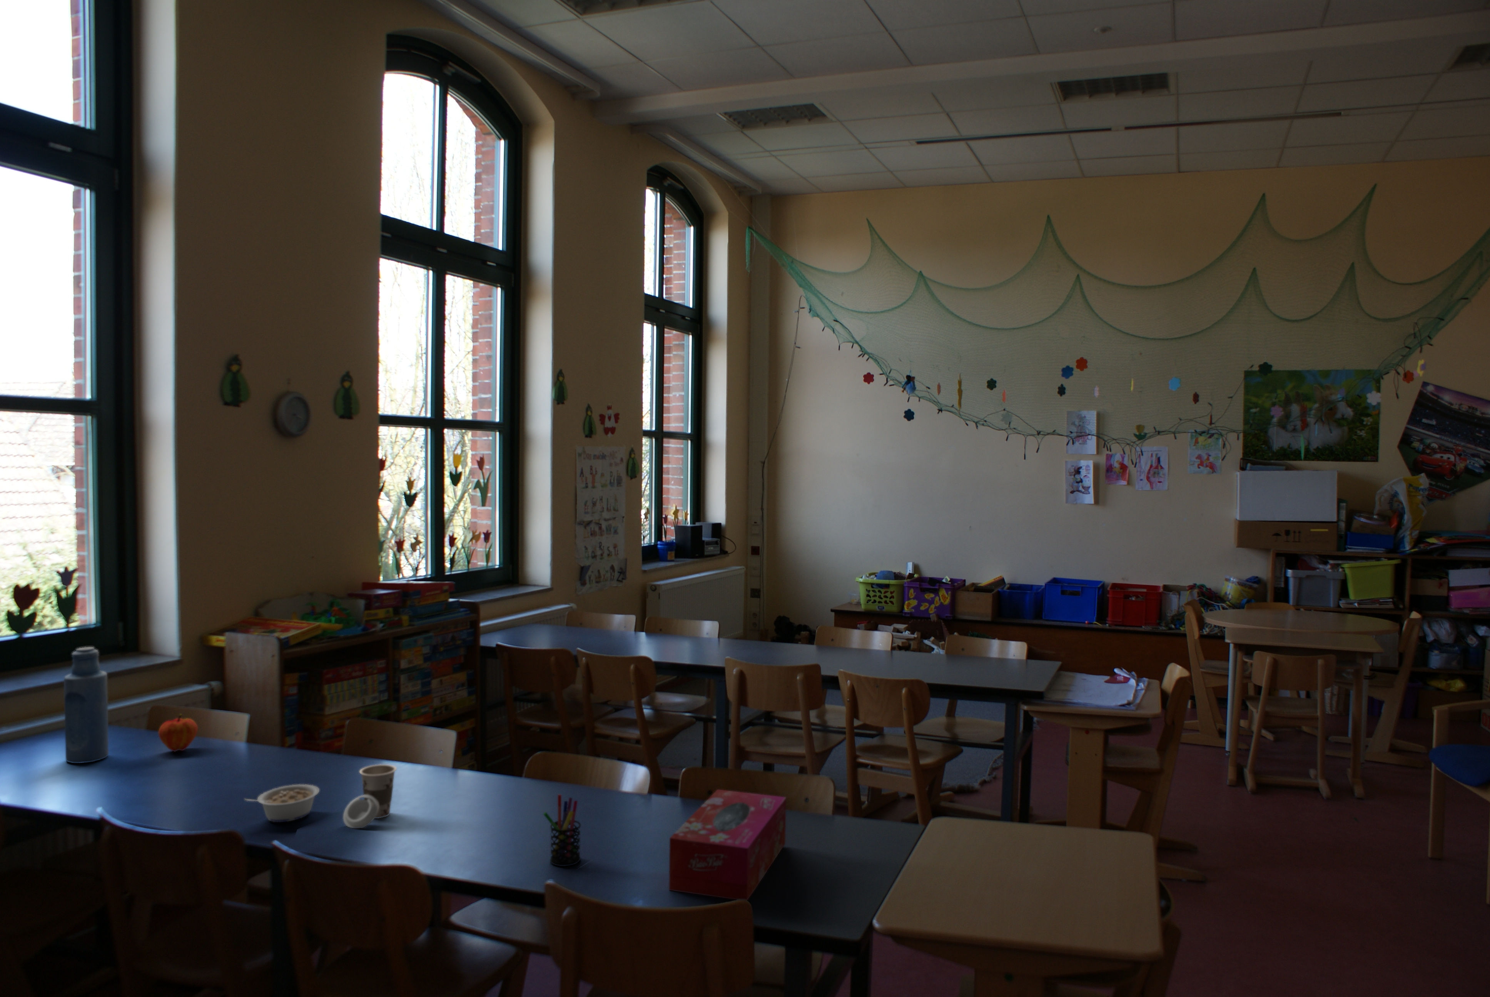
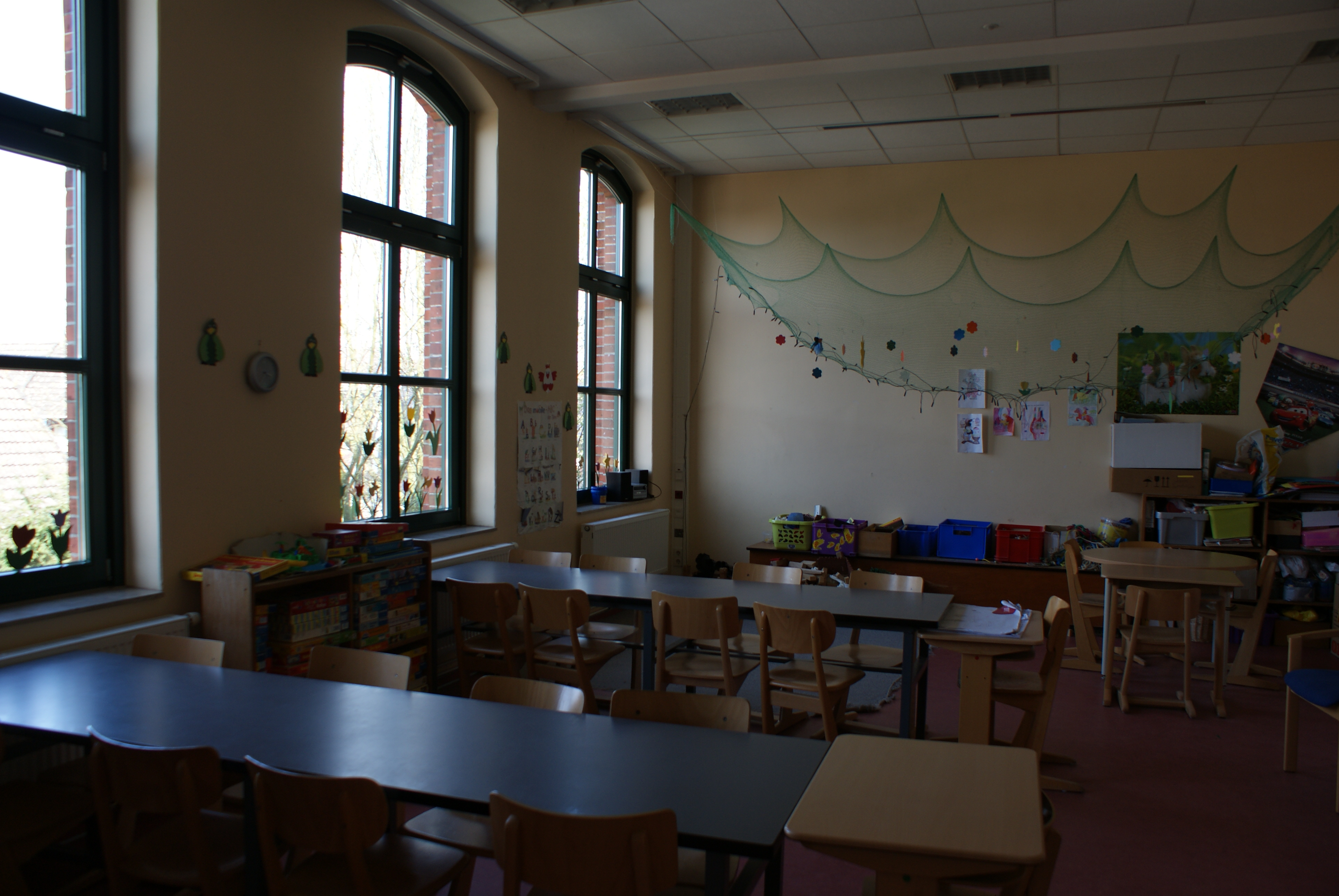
- cup [343,764,397,829]
- pen holder [543,793,582,867]
- fruit [158,714,198,752]
- legume [244,783,319,822]
- bottle [63,646,109,763]
- tissue box [669,789,787,901]
